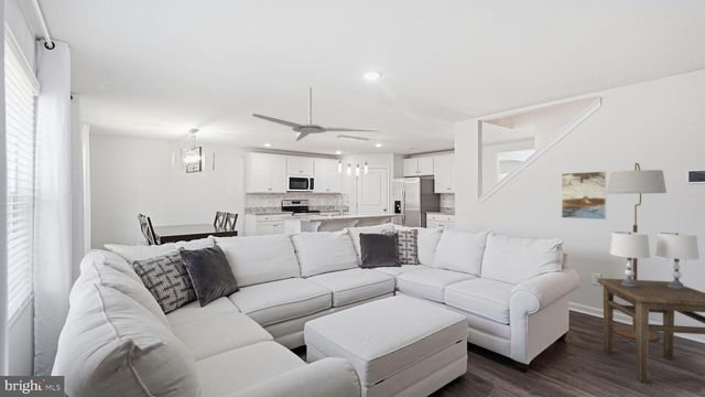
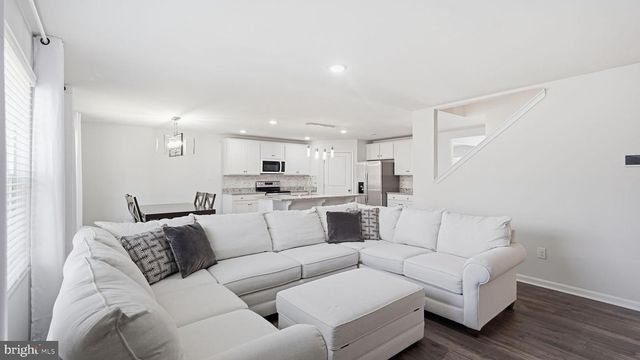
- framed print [561,170,607,221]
- side table [597,277,705,384]
- ceiling fan [251,86,380,142]
- floor lamp [606,162,668,342]
- table lamp [609,230,701,290]
